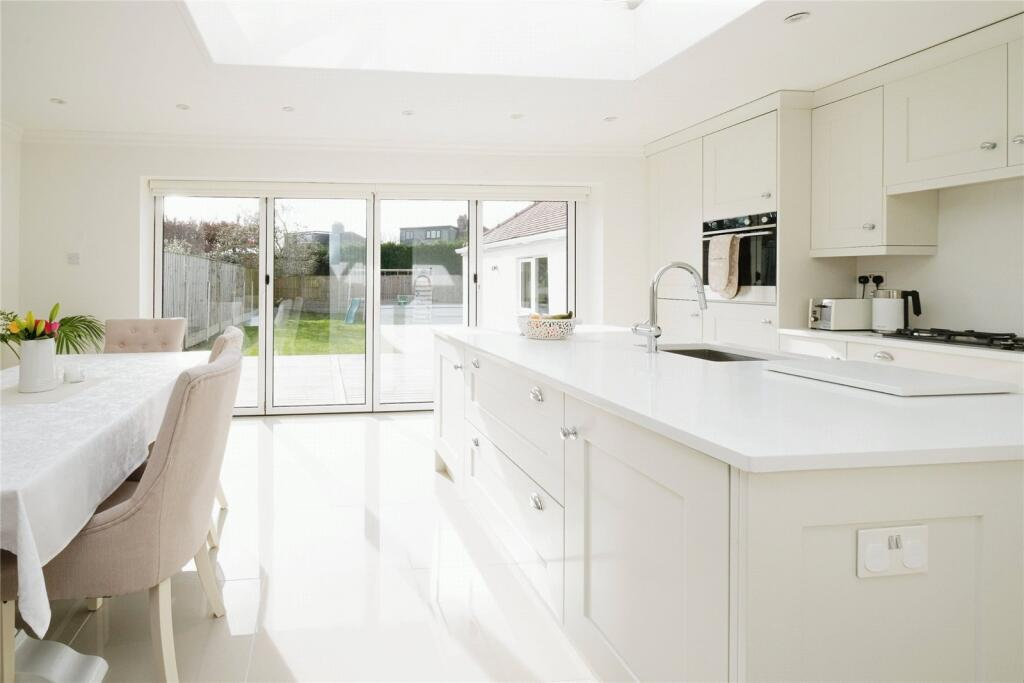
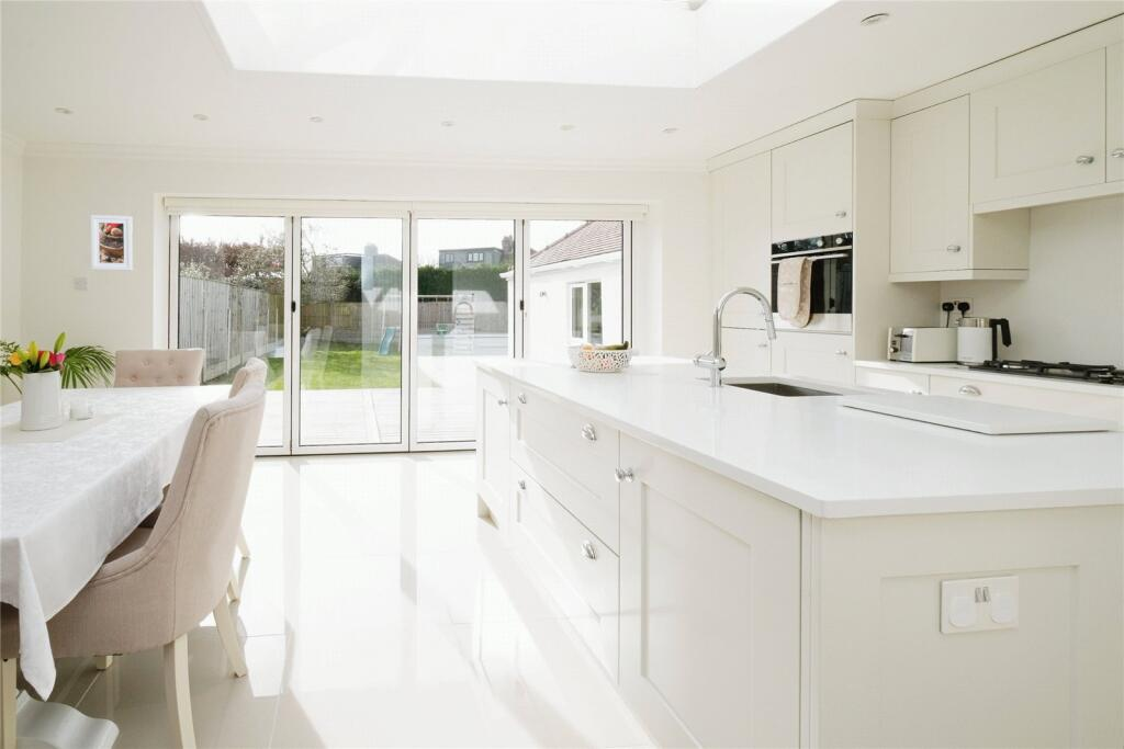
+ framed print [90,214,134,272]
